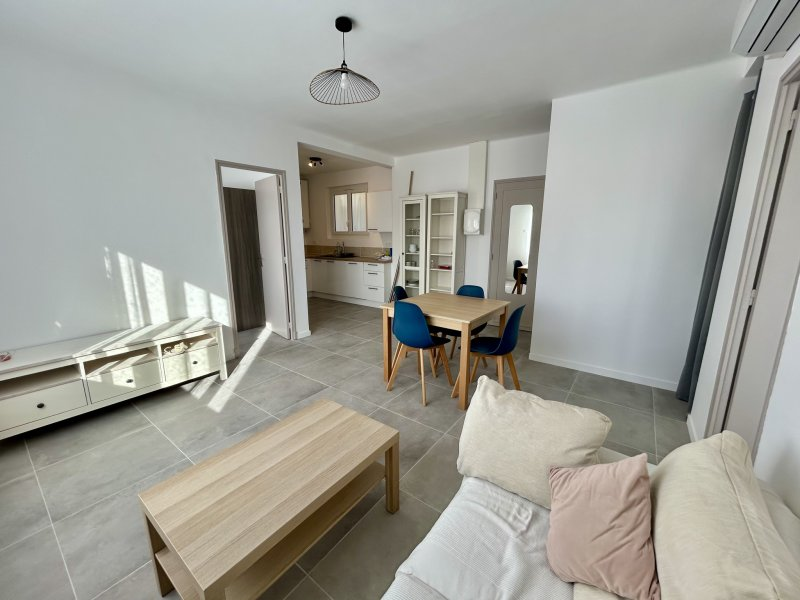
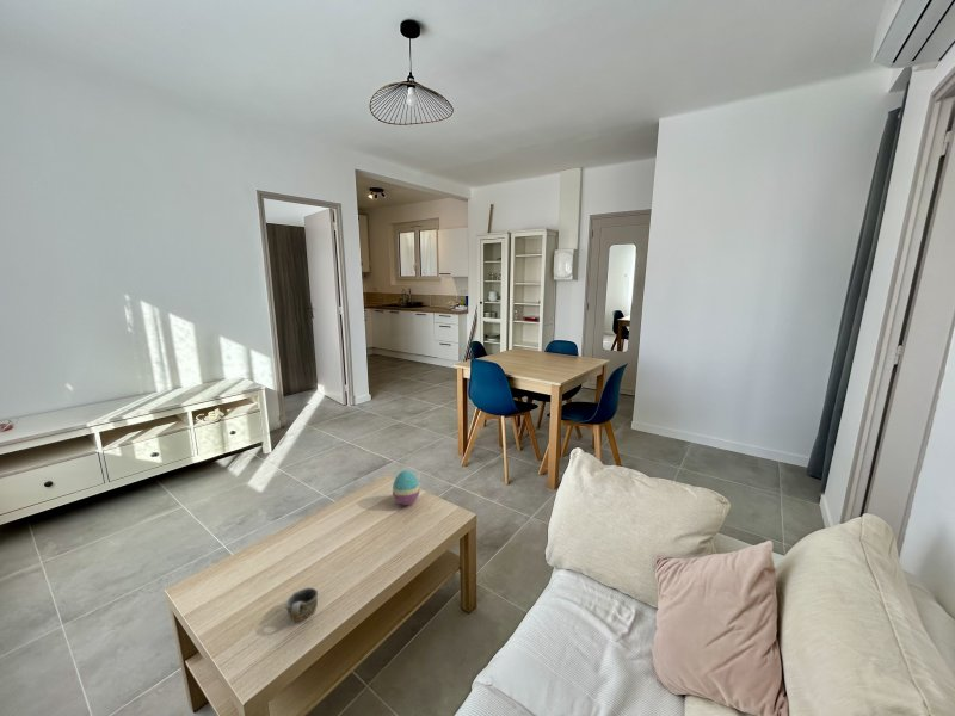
+ cup [284,587,319,623]
+ decorative egg [392,469,420,506]
